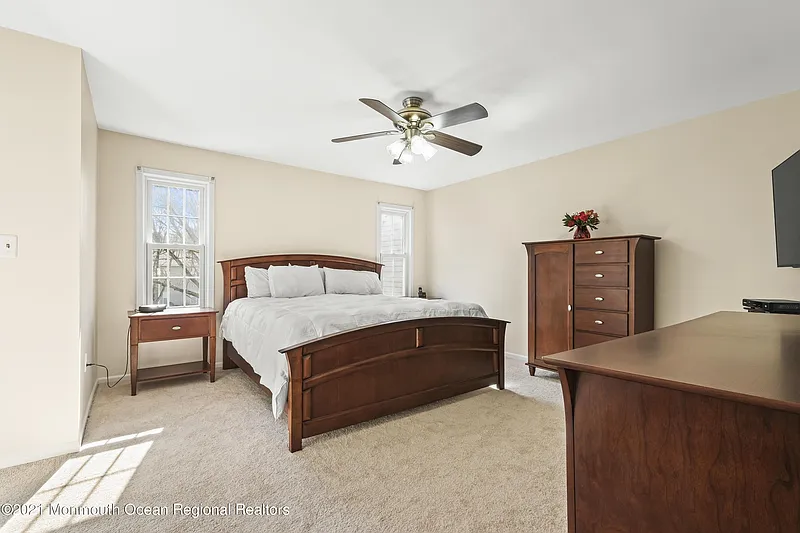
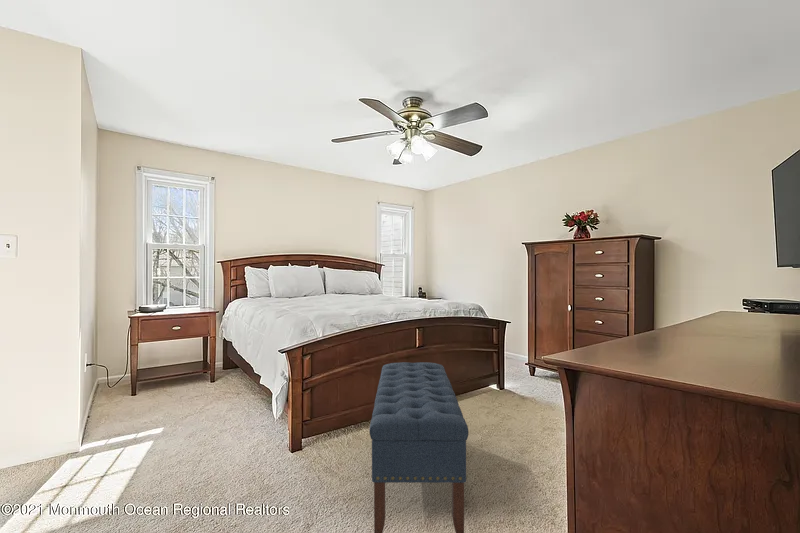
+ bench [368,361,469,533]
